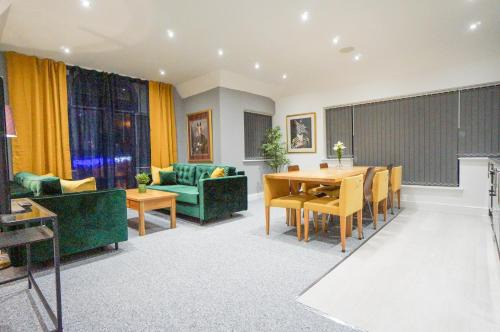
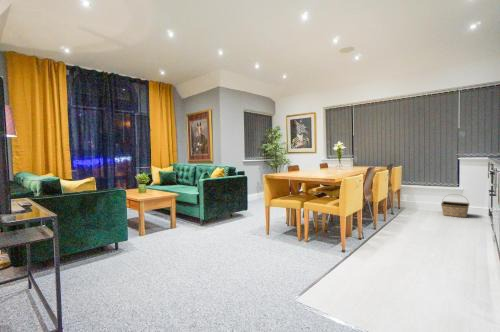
+ basket [440,193,470,219]
